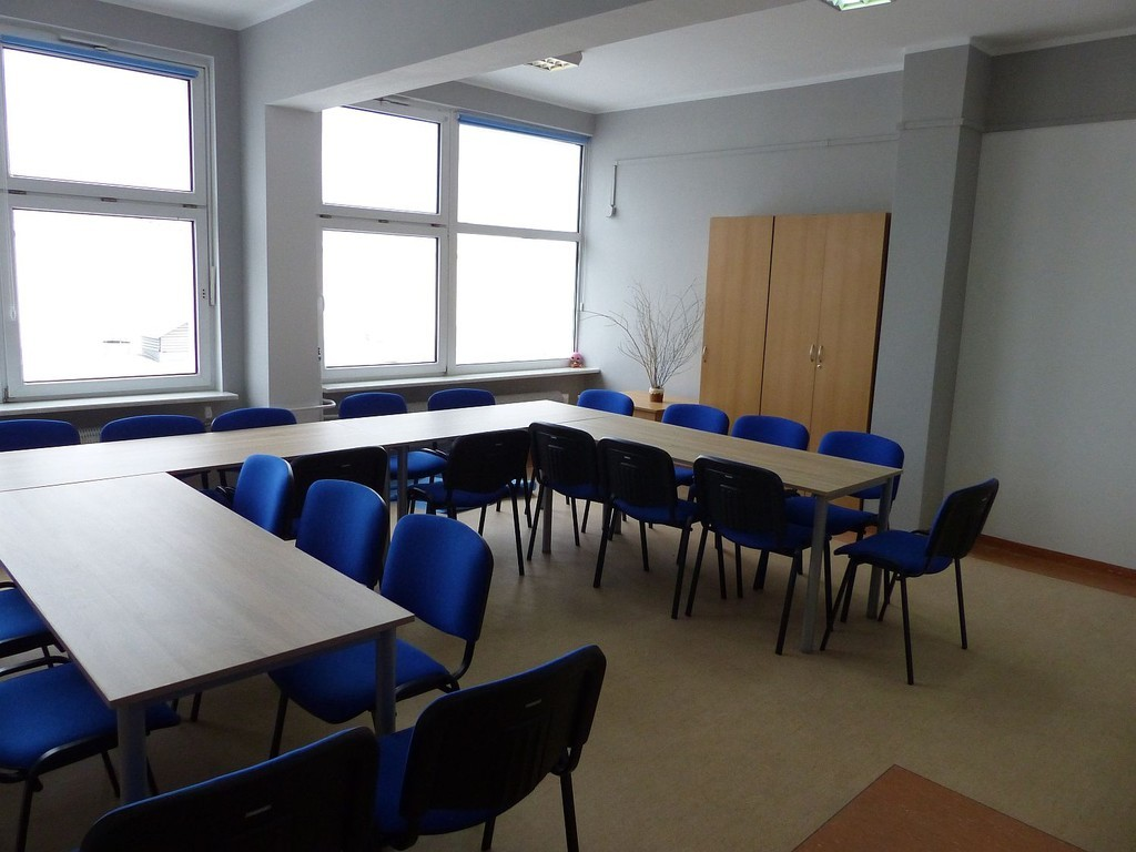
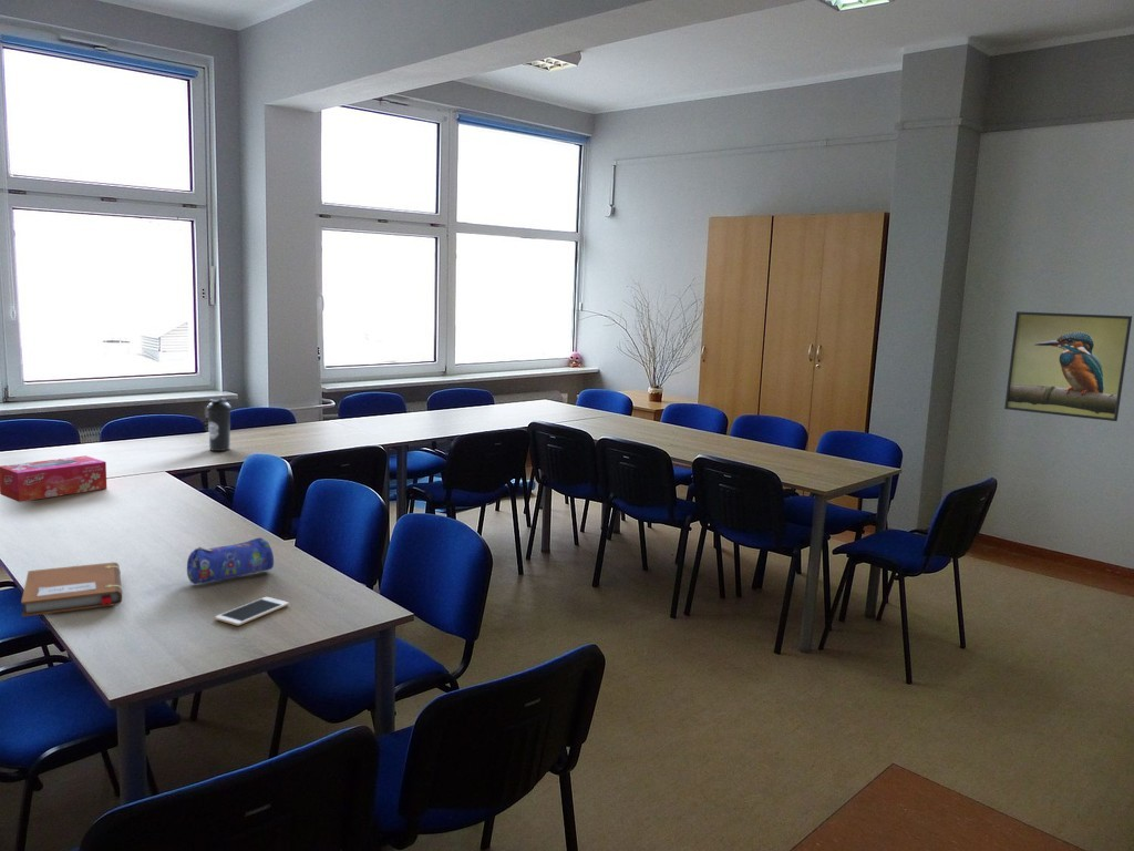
+ tissue box [0,454,107,503]
+ pencil case [186,536,275,585]
+ water bottle [206,398,233,452]
+ notebook [20,562,123,618]
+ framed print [1003,310,1133,422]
+ cell phone [214,596,290,627]
